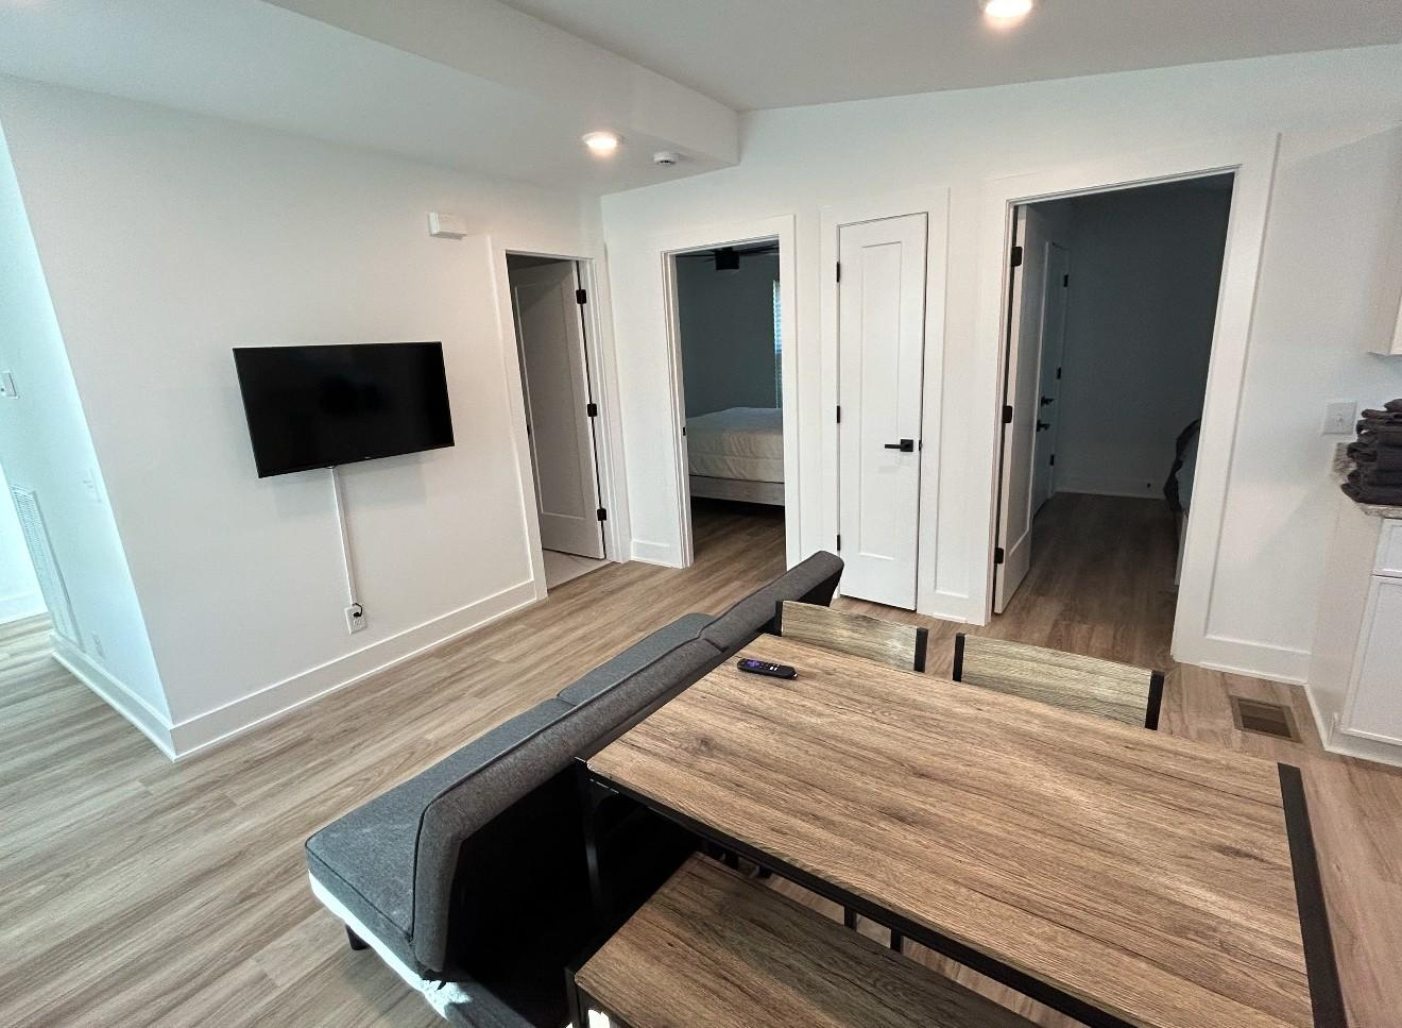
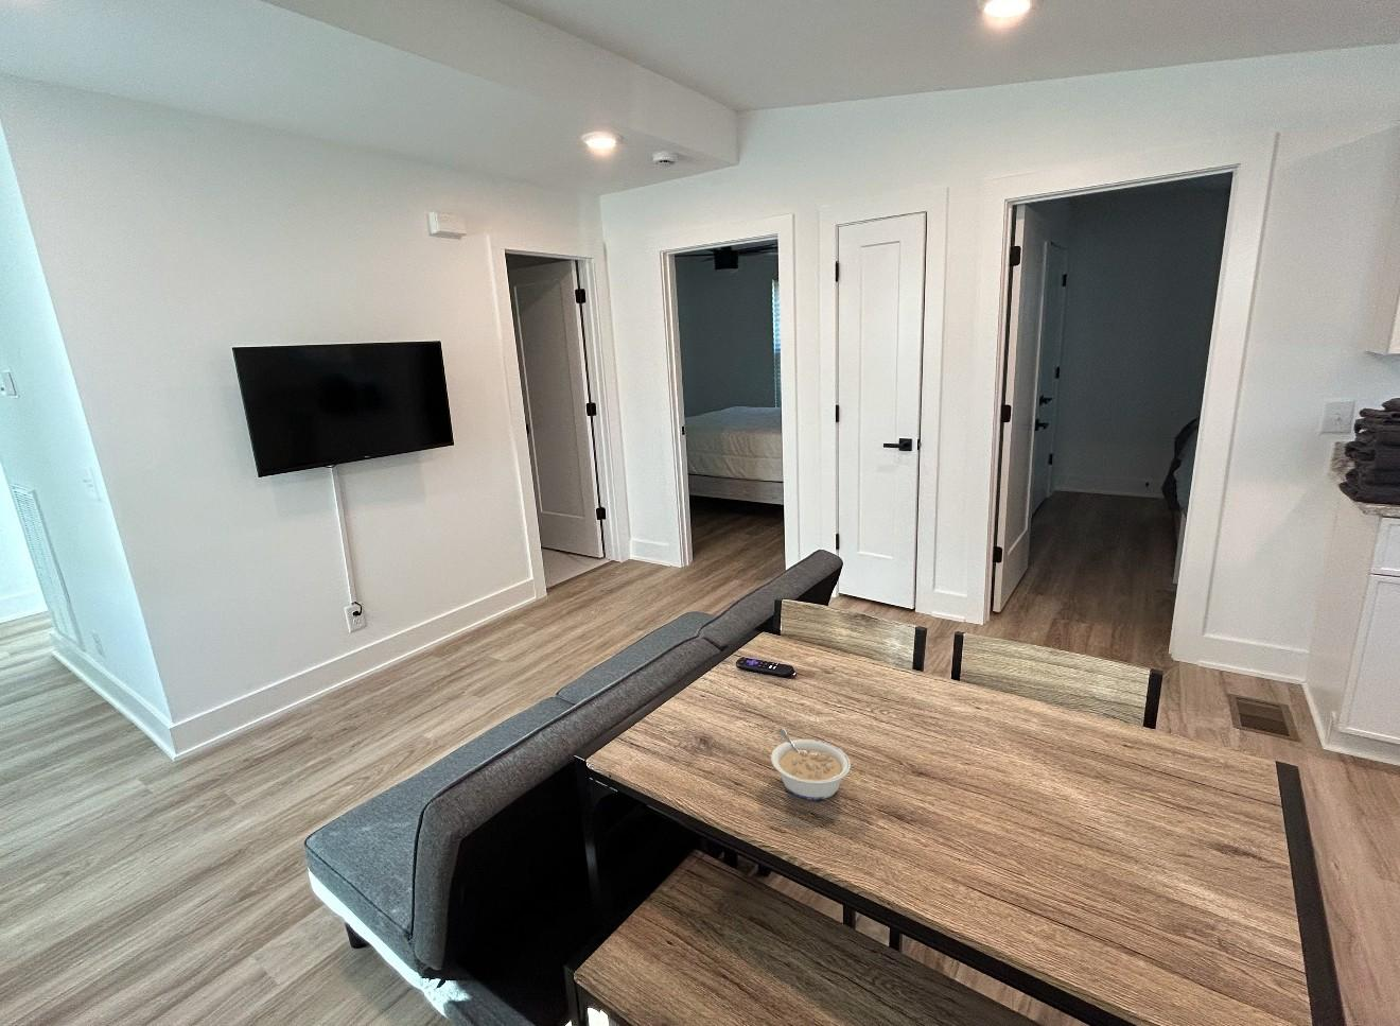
+ legume [770,727,852,801]
